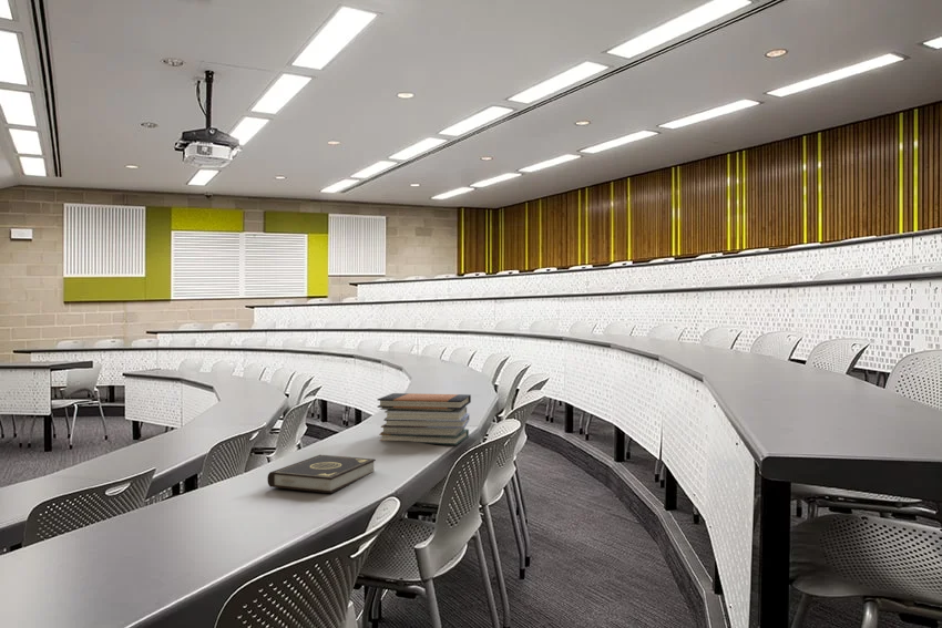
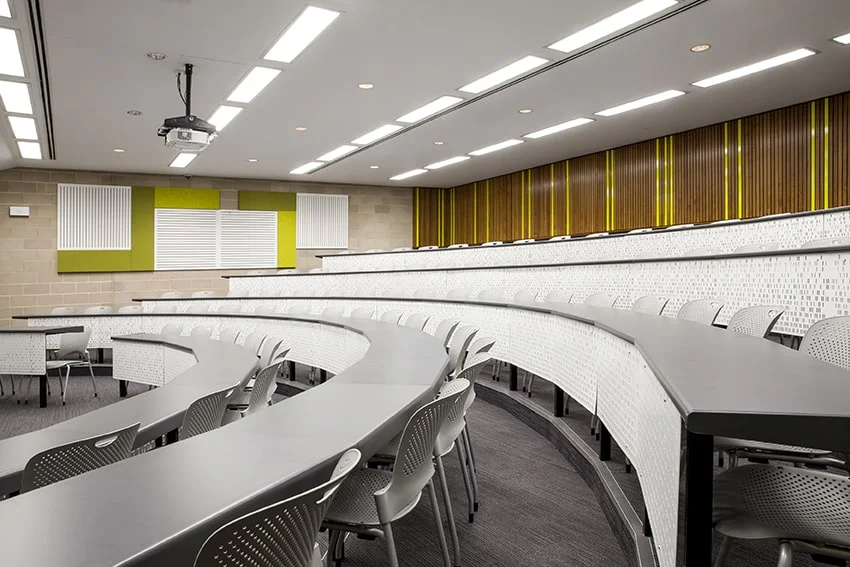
- book stack [377,392,472,446]
- book [266,454,377,494]
